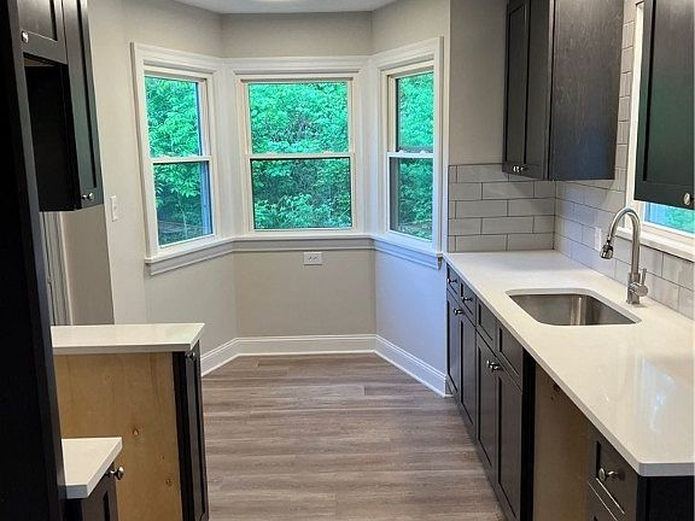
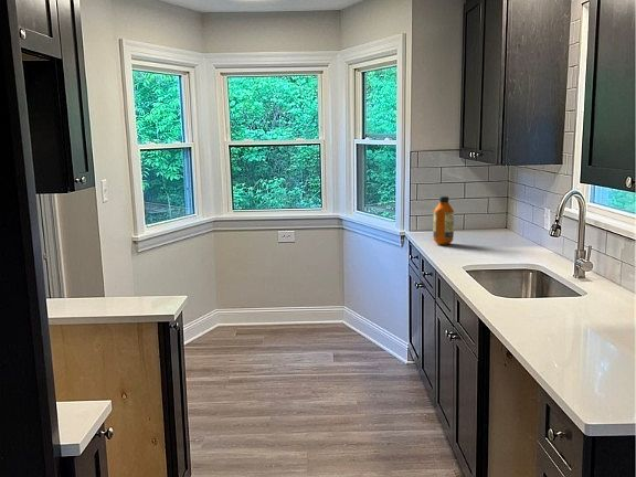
+ bottle [432,195,455,246]
